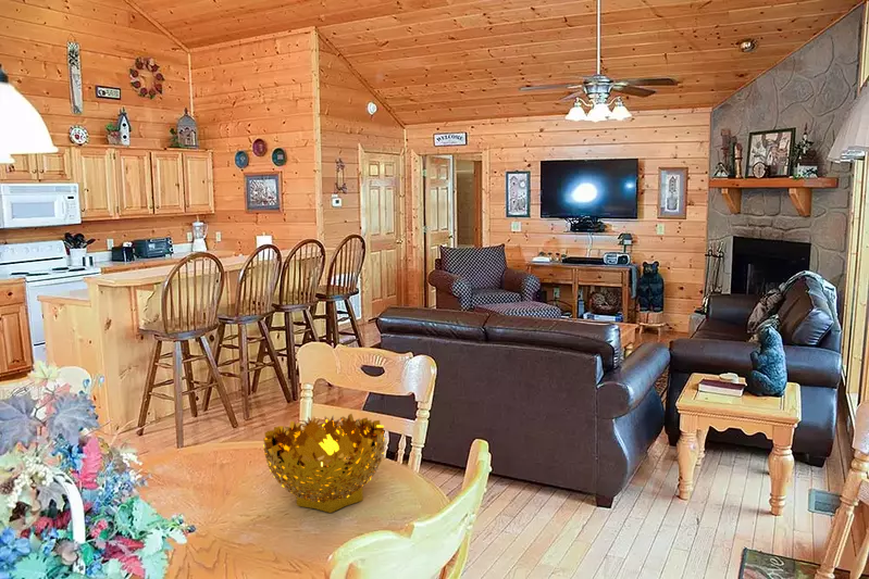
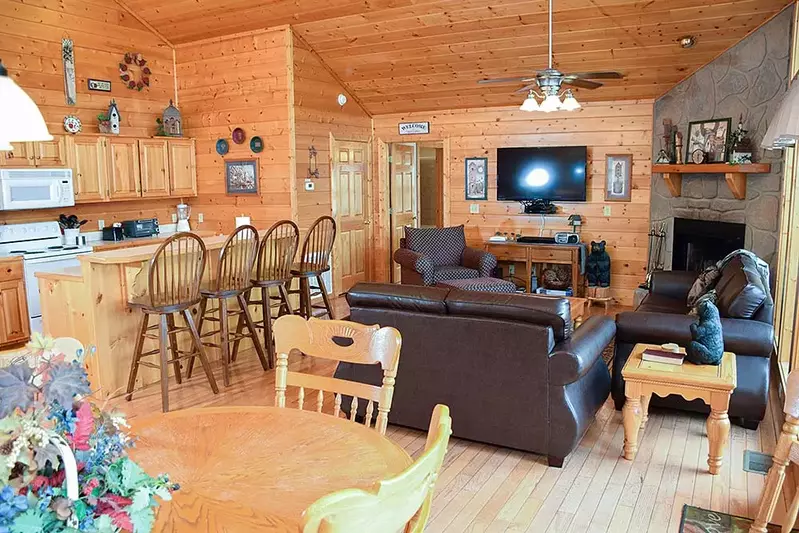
- decorative bowl [262,413,386,514]
